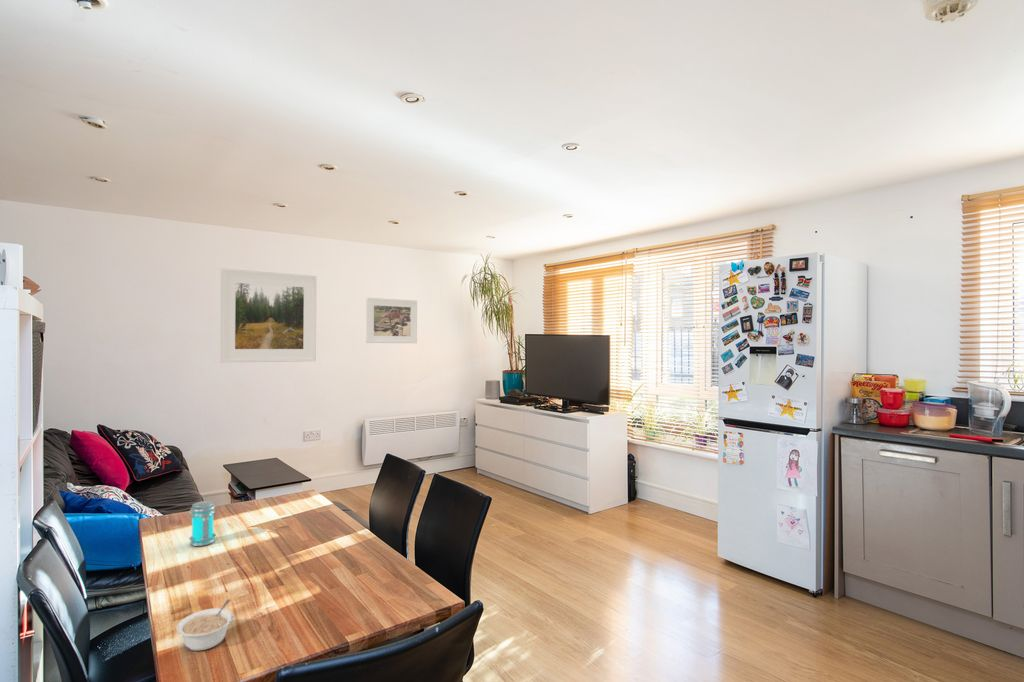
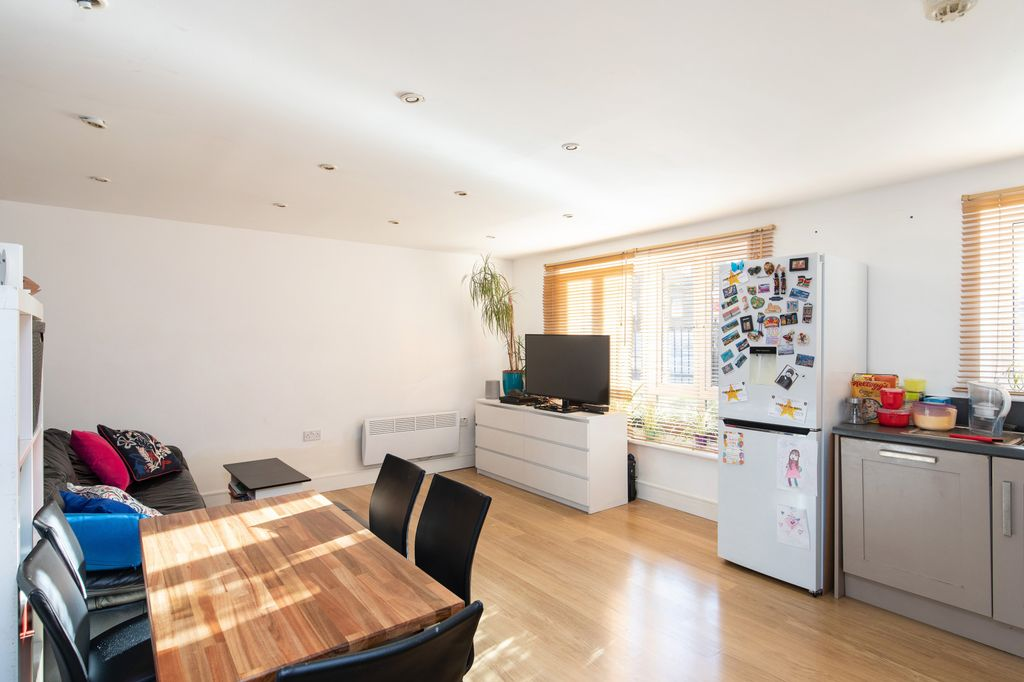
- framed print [365,297,418,344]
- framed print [219,267,317,364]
- jar [188,500,217,547]
- legume [176,598,234,652]
